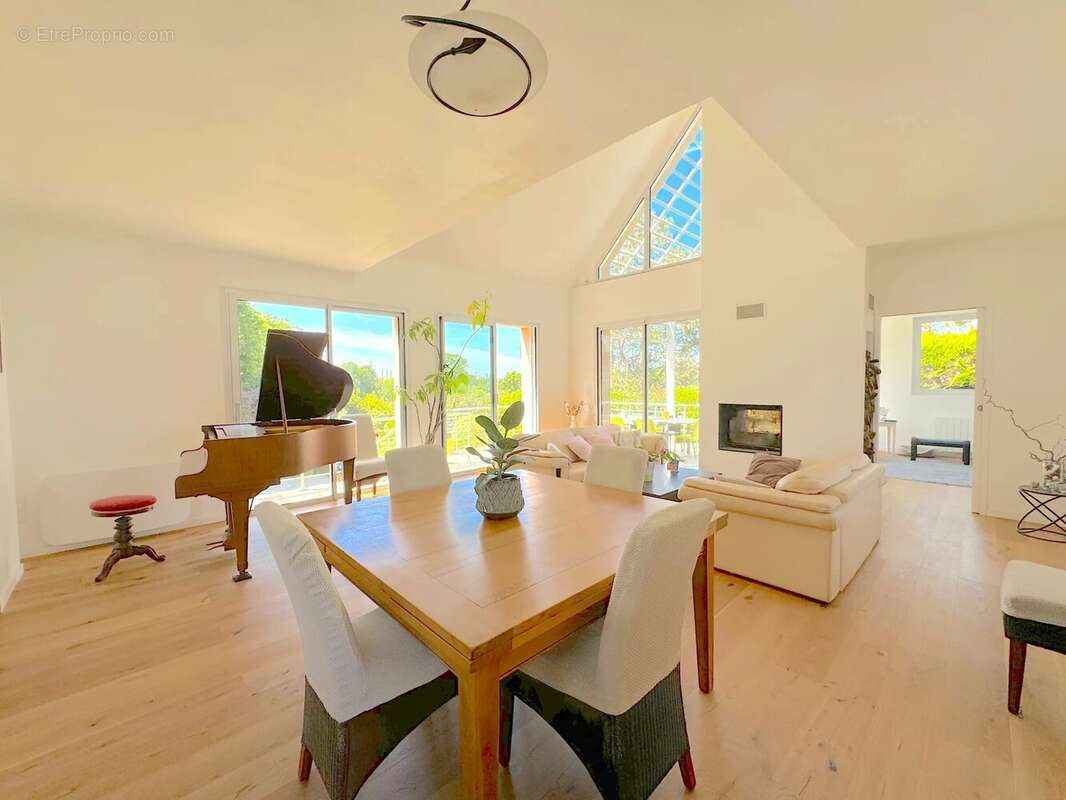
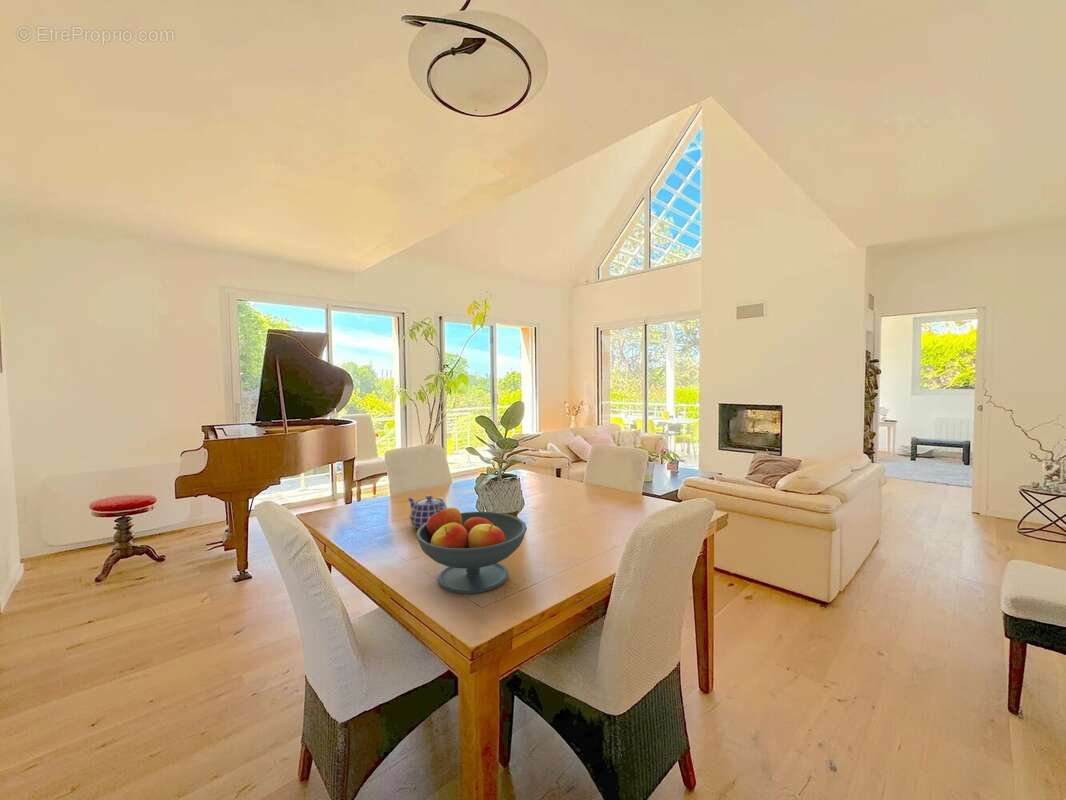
+ teapot [407,494,448,530]
+ fruit bowl [415,506,528,595]
